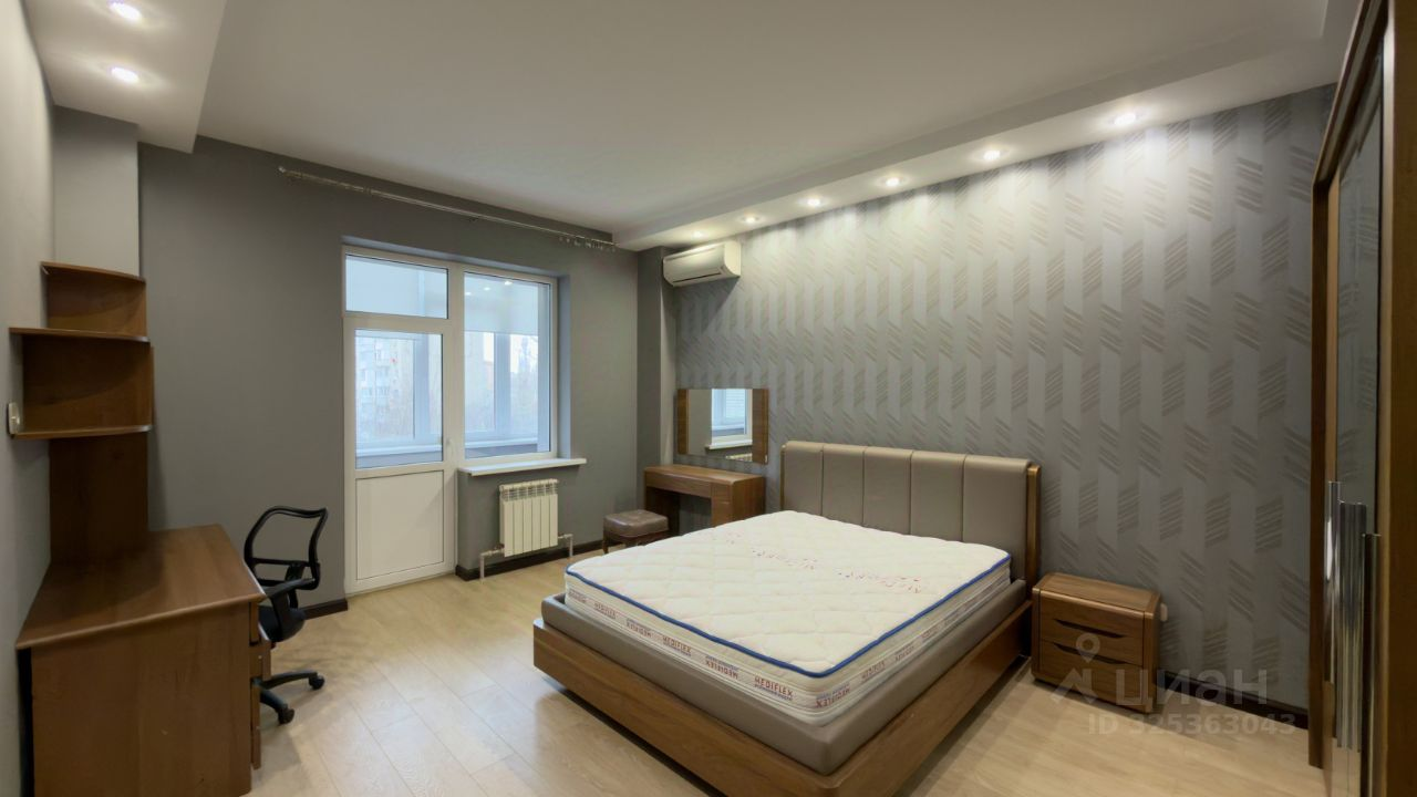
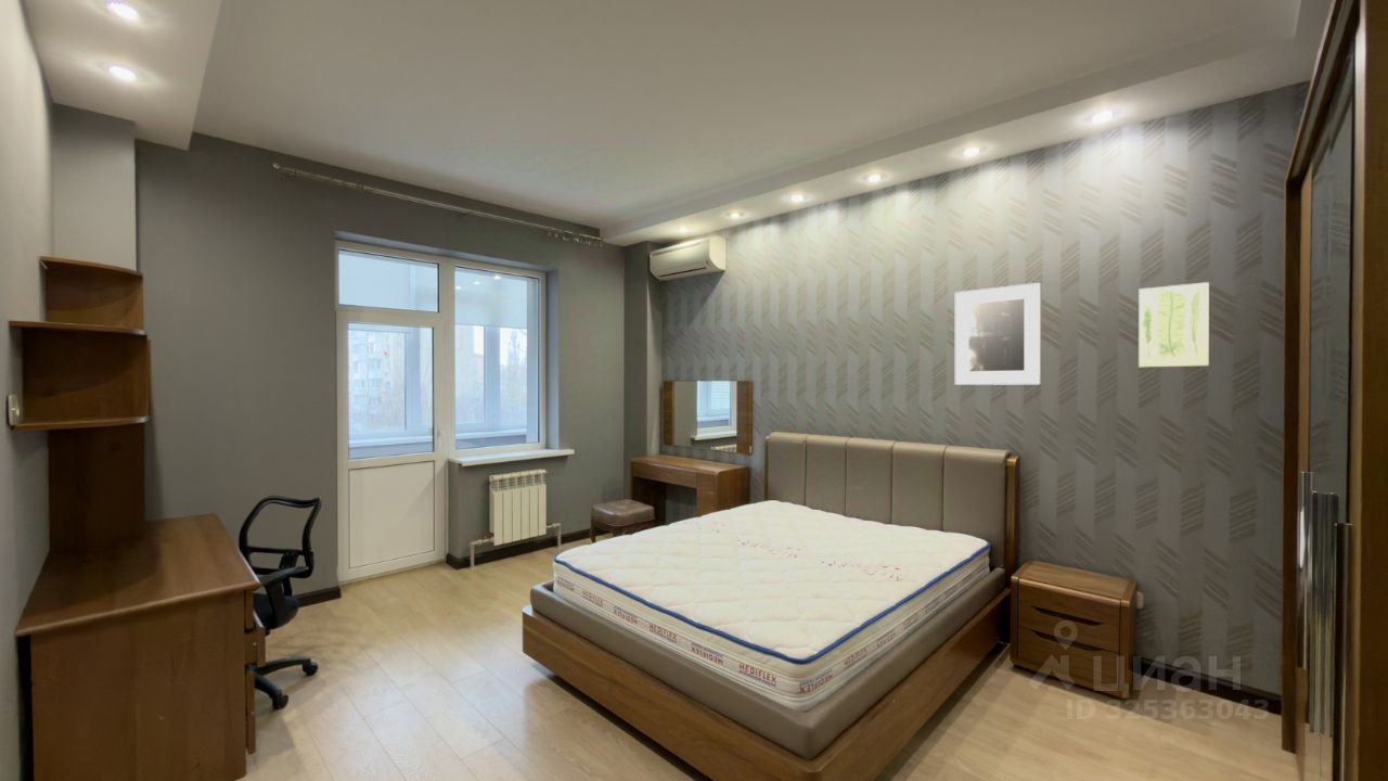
+ wall art [1138,281,1210,368]
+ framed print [954,282,1042,386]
